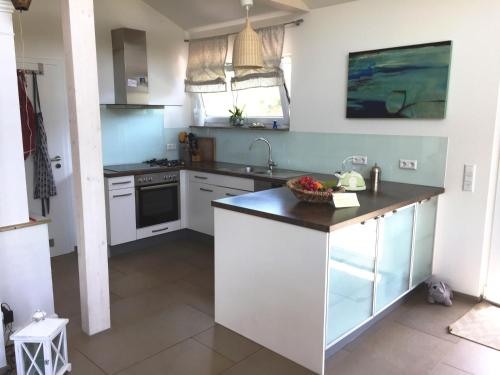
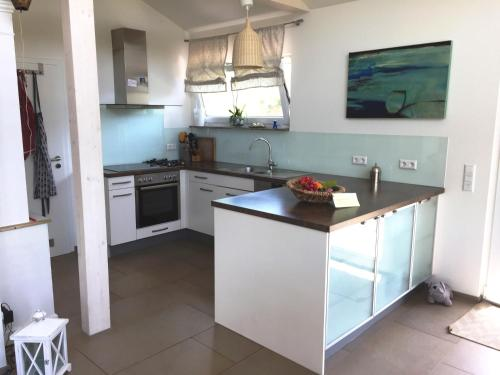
- kettle [333,156,367,191]
